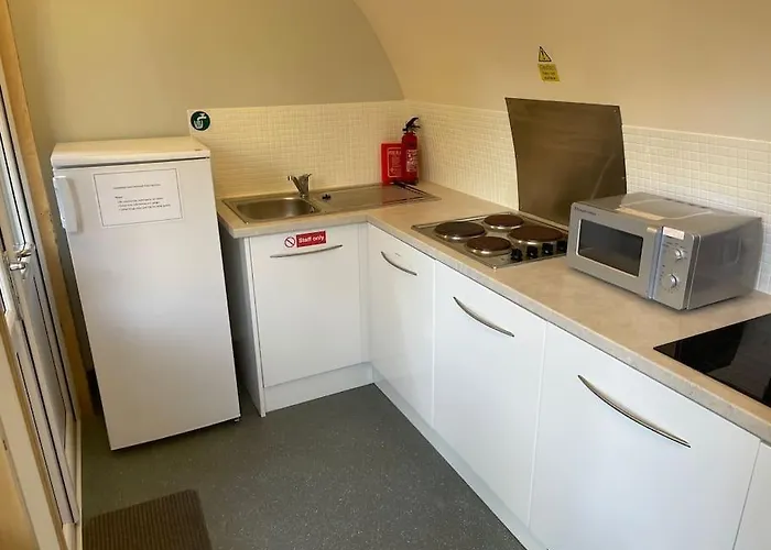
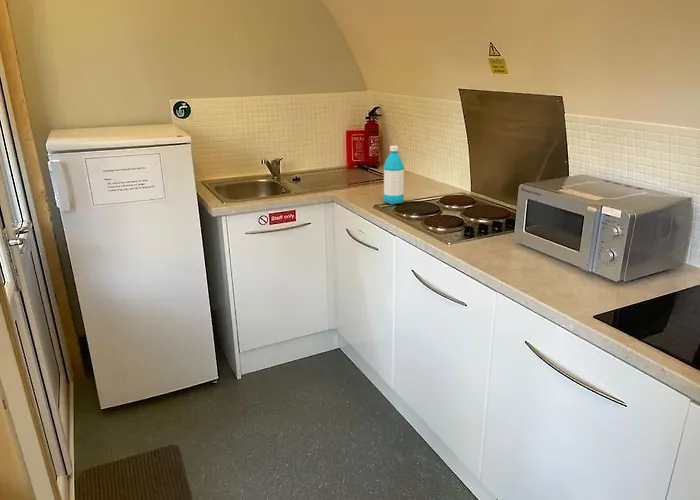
+ water bottle [383,145,405,205]
